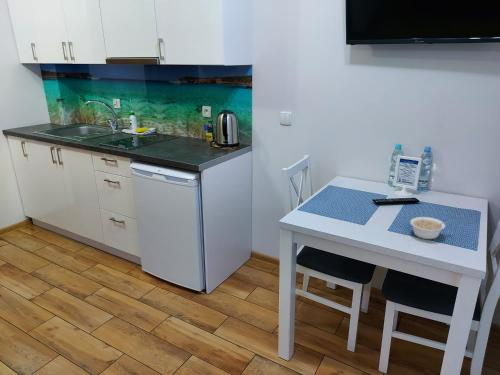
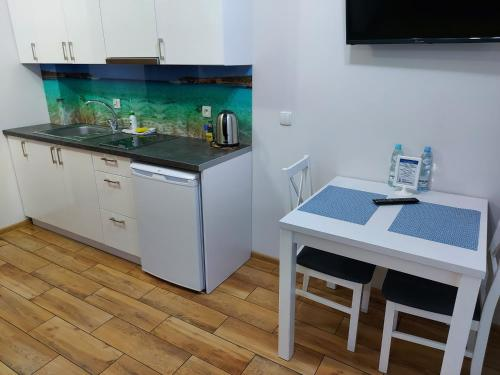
- legume [409,216,452,240]
